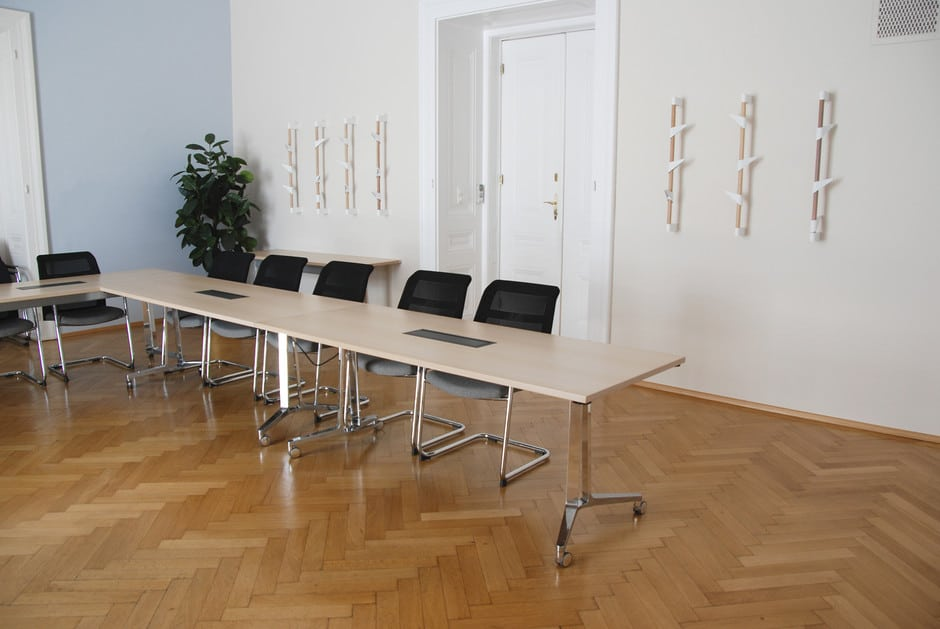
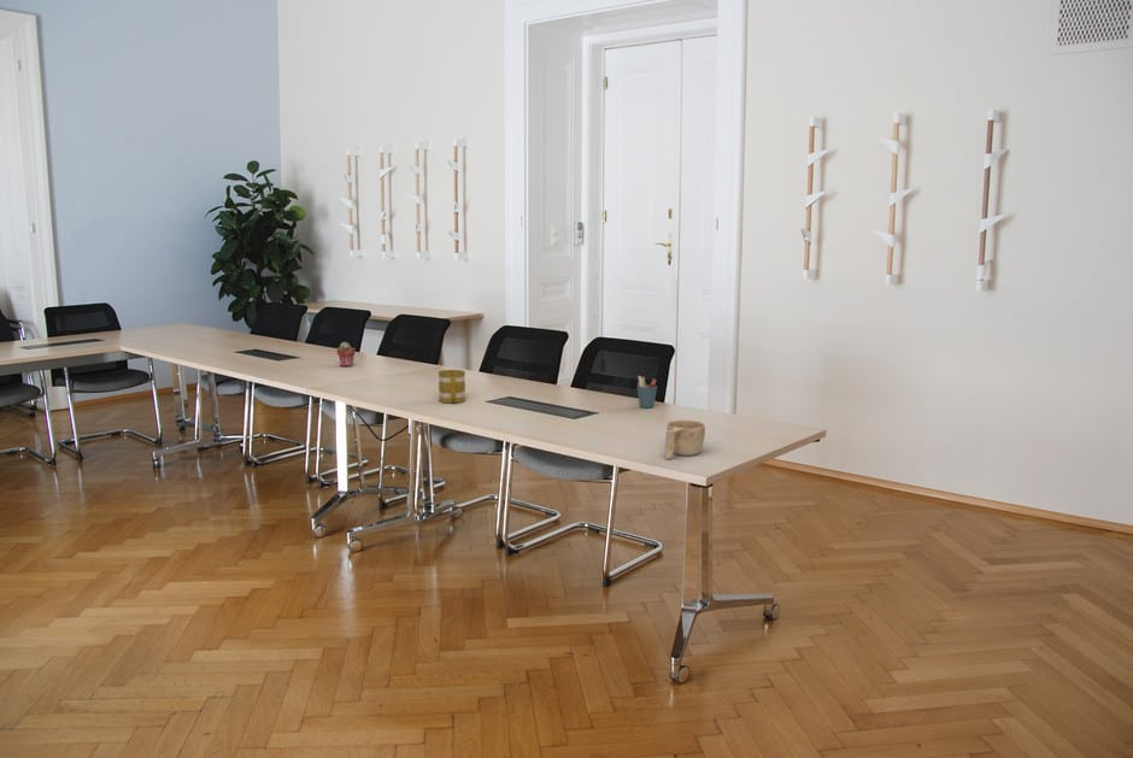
+ cup [663,419,706,460]
+ mug [438,369,466,404]
+ potted succulent [335,341,357,368]
+ pen holder [636,375,658,409]
